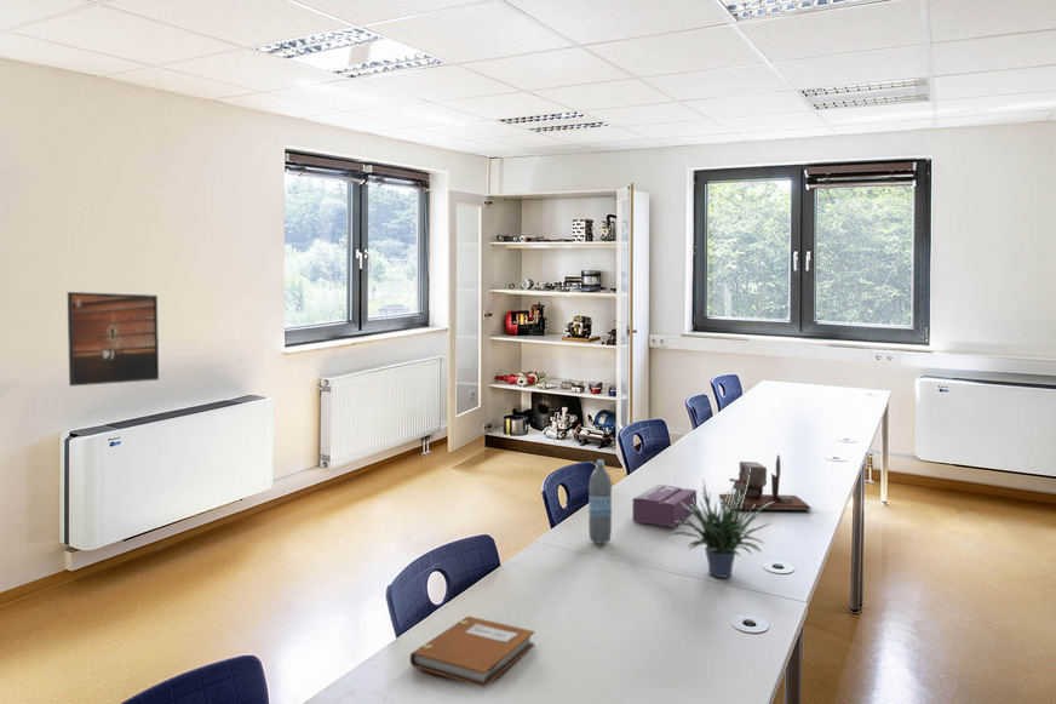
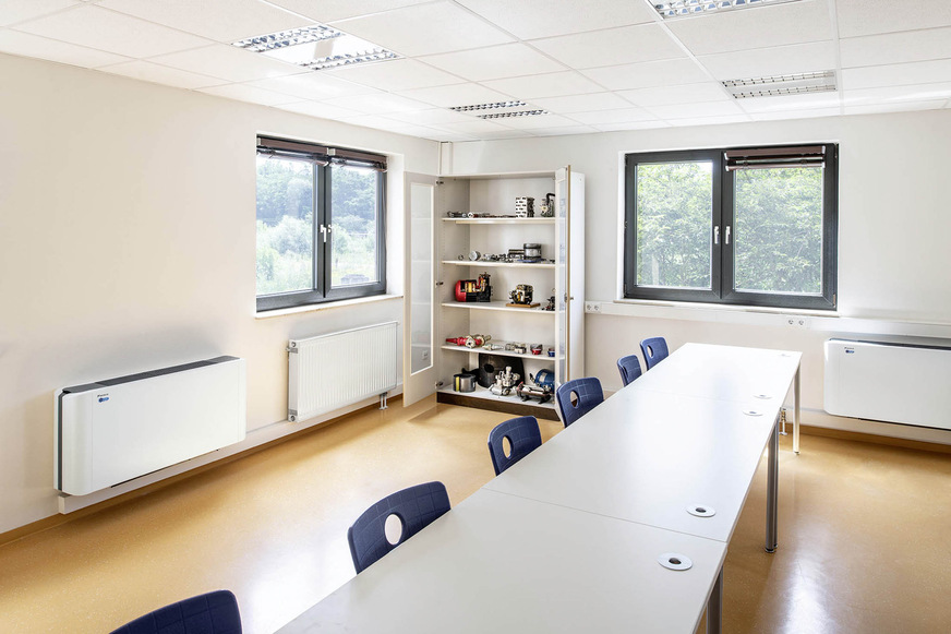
- tissue box [632,483,698,528]
- desk organizer [718,453,813,510]
- potted plant [666,468,774,579]
- notebook [409,616,535,688]
- water bottle [587,458,613,545]
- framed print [67,291,160,387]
